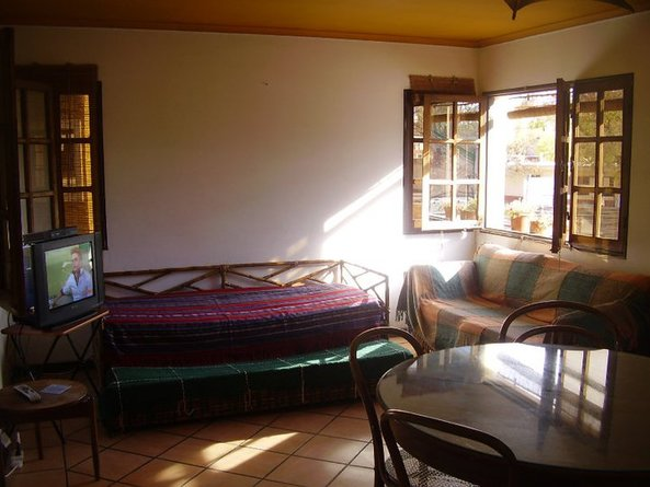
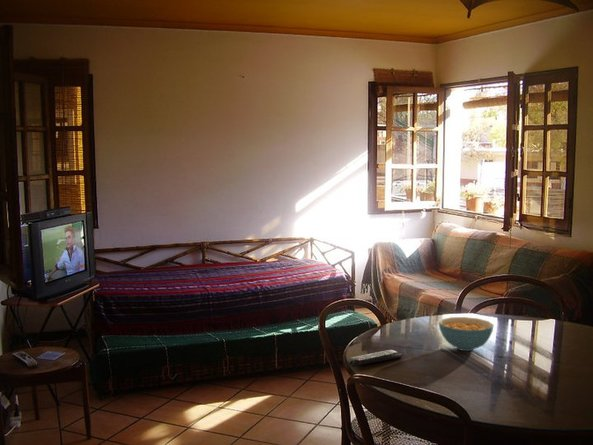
+ remote control [346,349,404,368]
+ cereal bowl [438,316,495,352]
